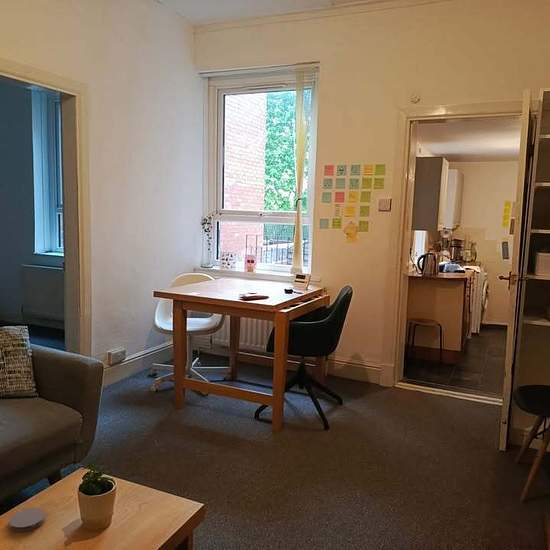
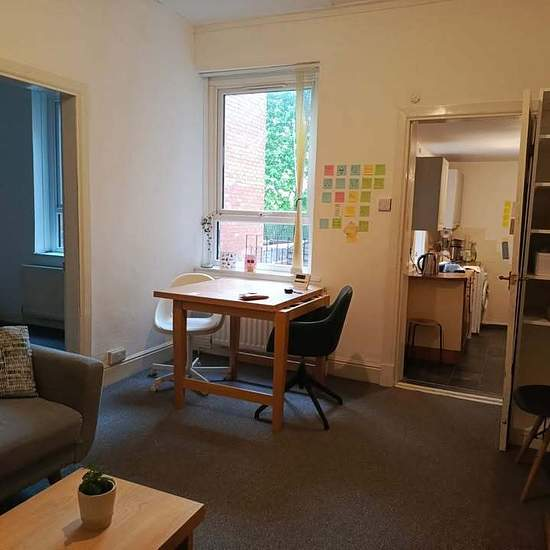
- coaster [8,507,46,533]
